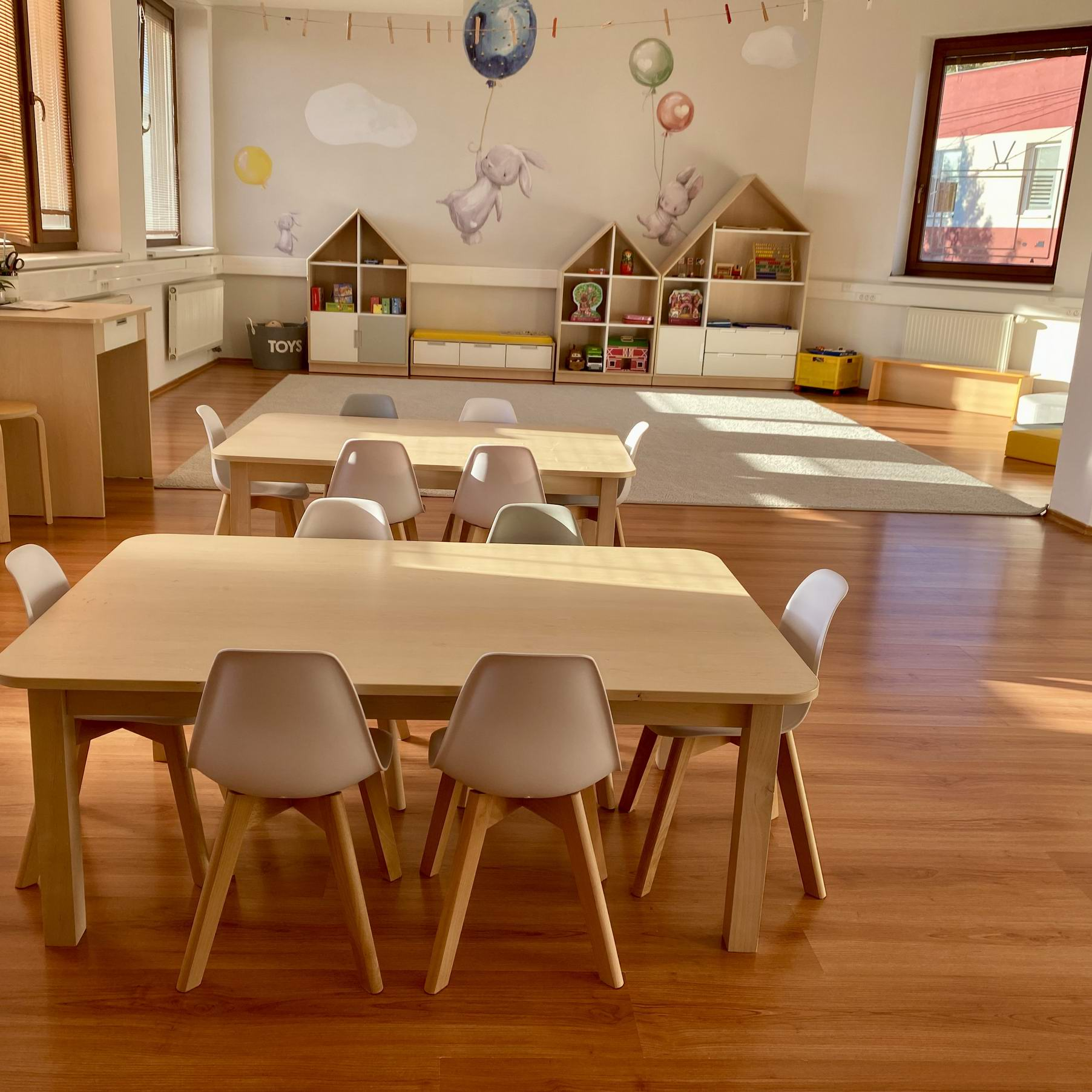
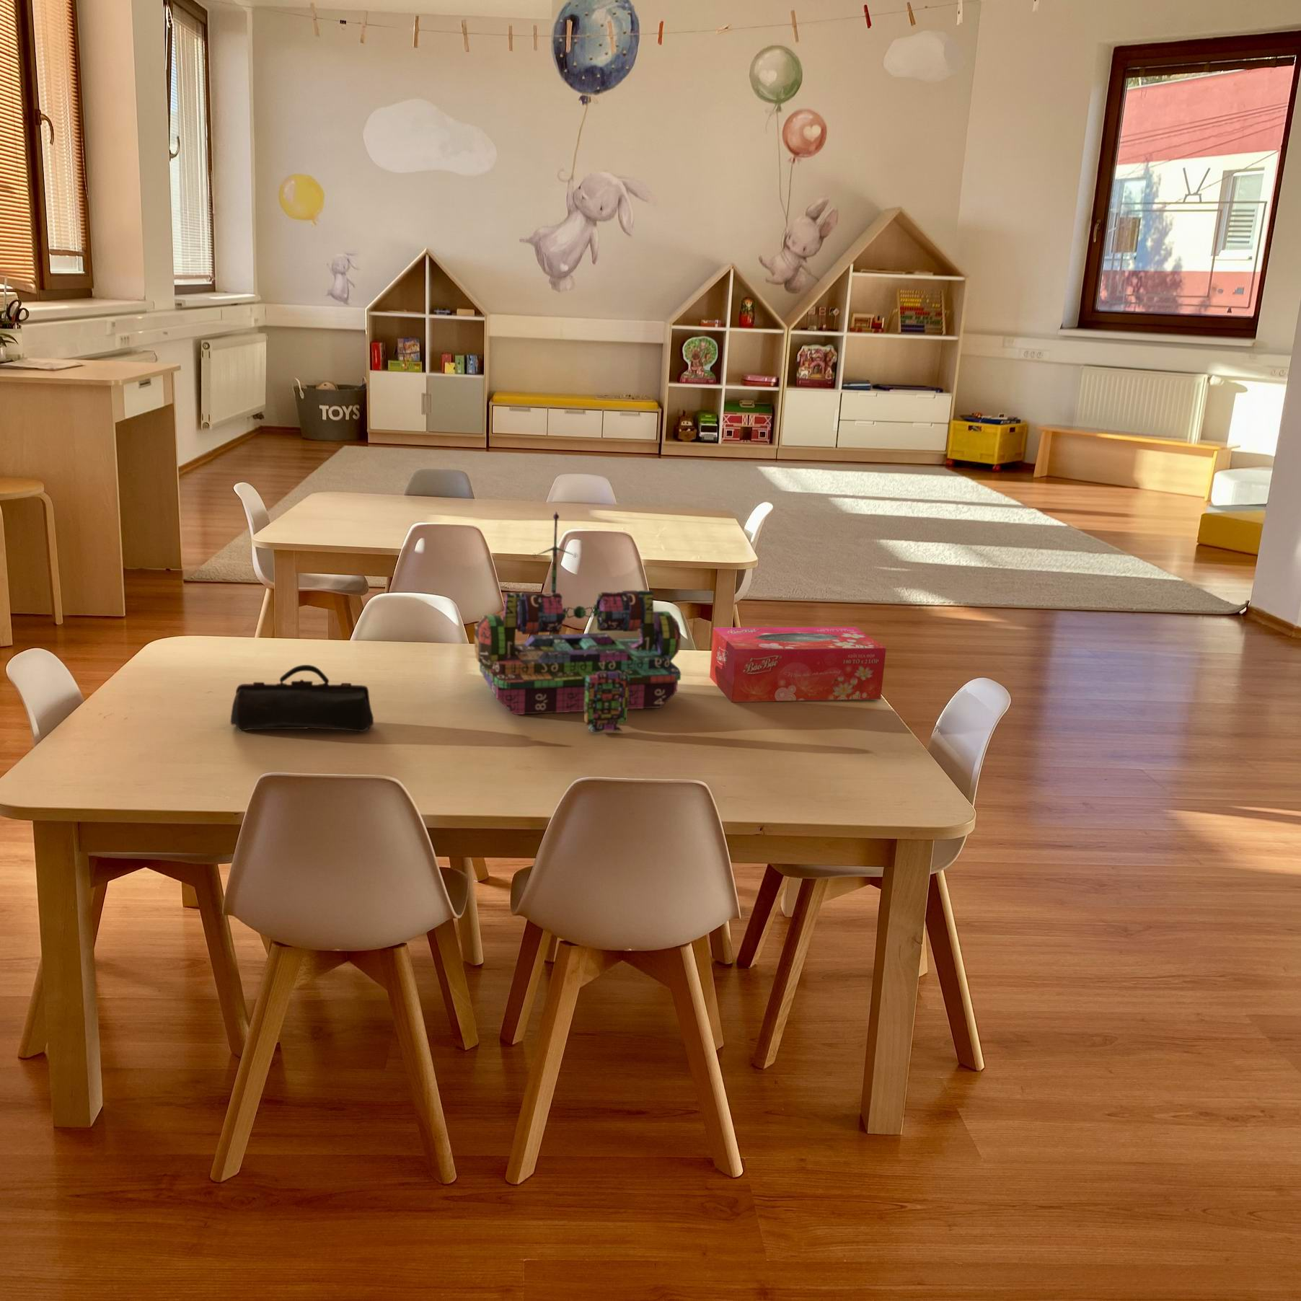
+ tissue box [709,627,888,703]
+ board game [474,511,681,733]
+ pencil case [230,665,374,733]
